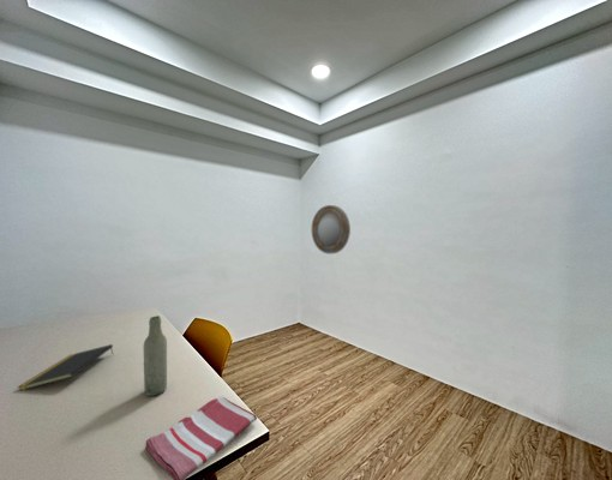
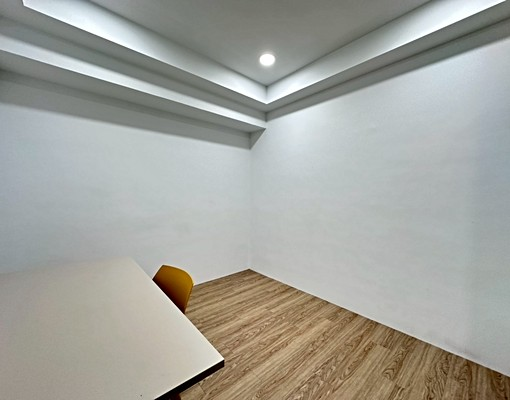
- bottle [143,314,168,397]
- dish towel [144,395,258,480]
- home mirror [311,204,352,256]
- notepad [17,343,114,392]
